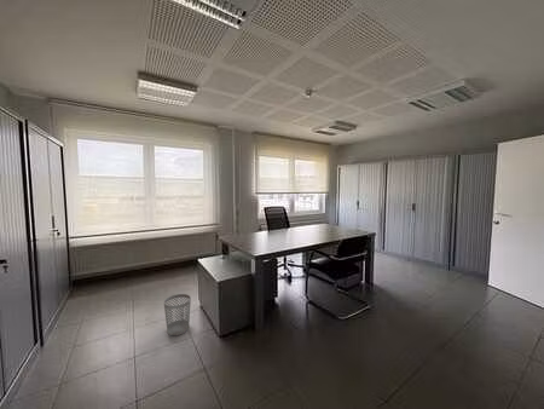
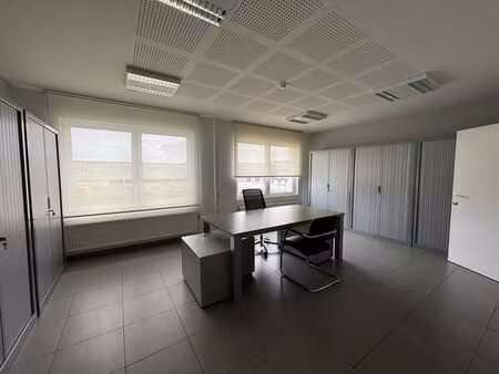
- wastebasket [163,293,192,336]
